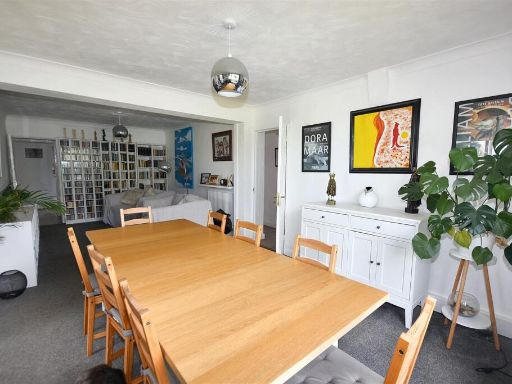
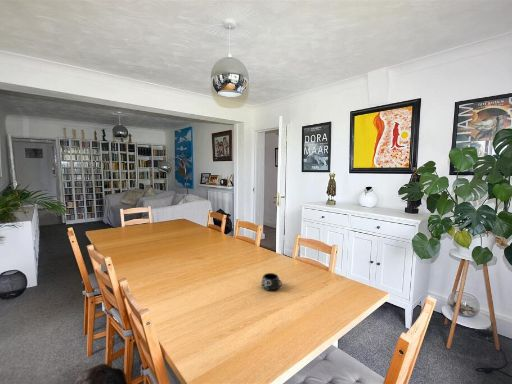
+ mug [260,272,283,291]
